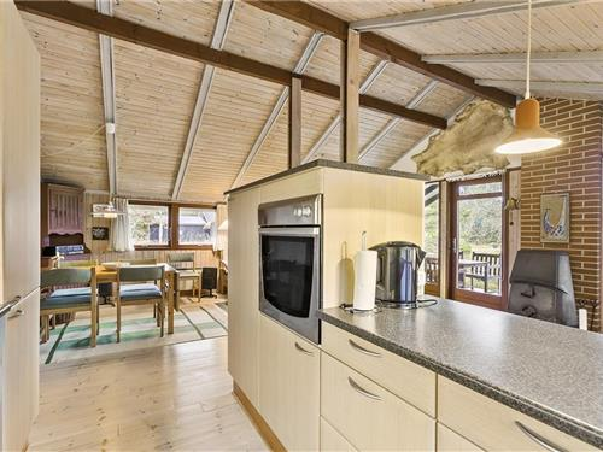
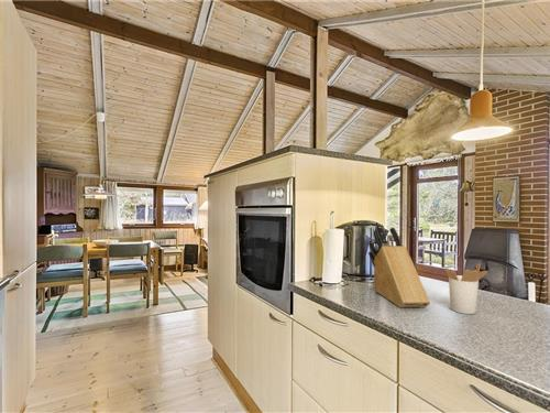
+ knife block [367,222,431,308]
+ utensil holder [444,262,488,315]
